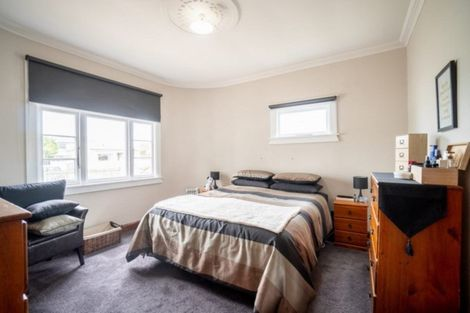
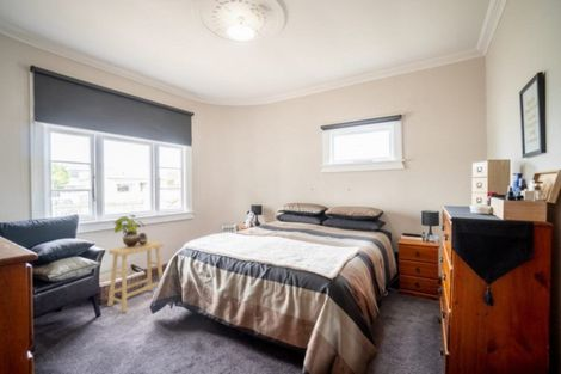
+ stool [106,240,165,314]
+ potted plant [112,214,149,247]
